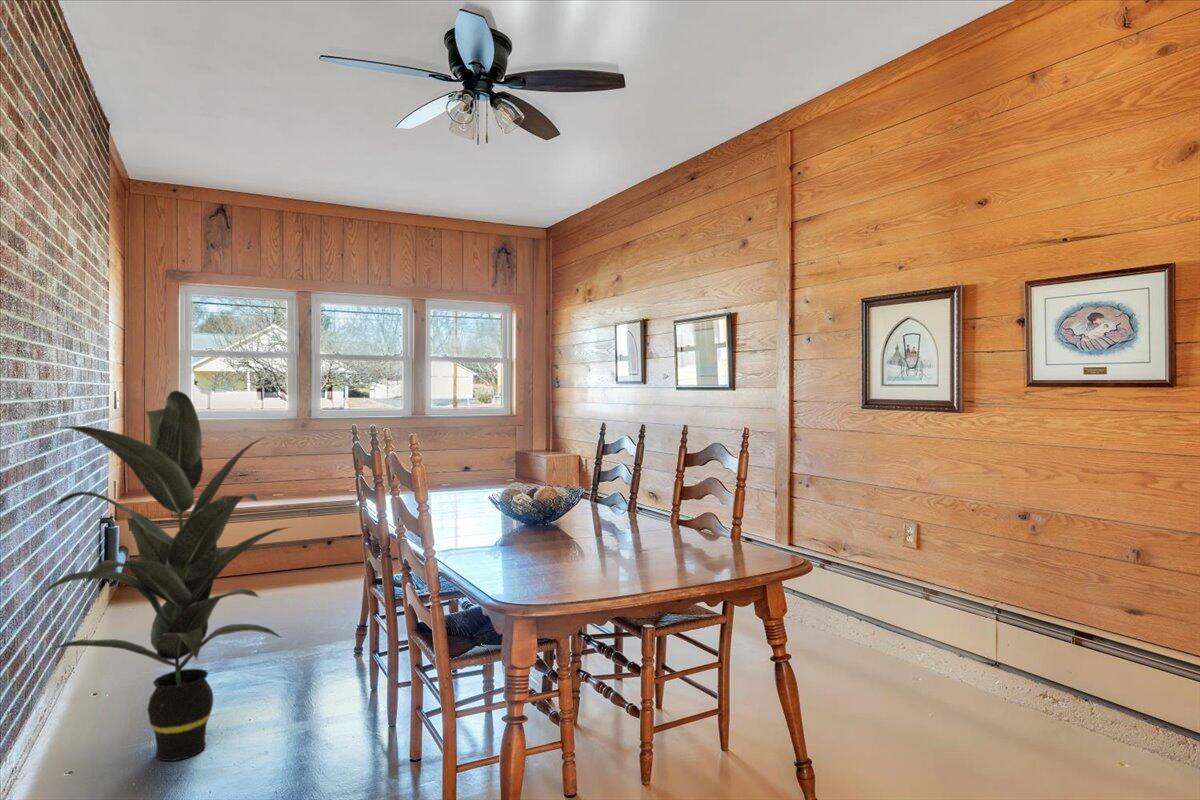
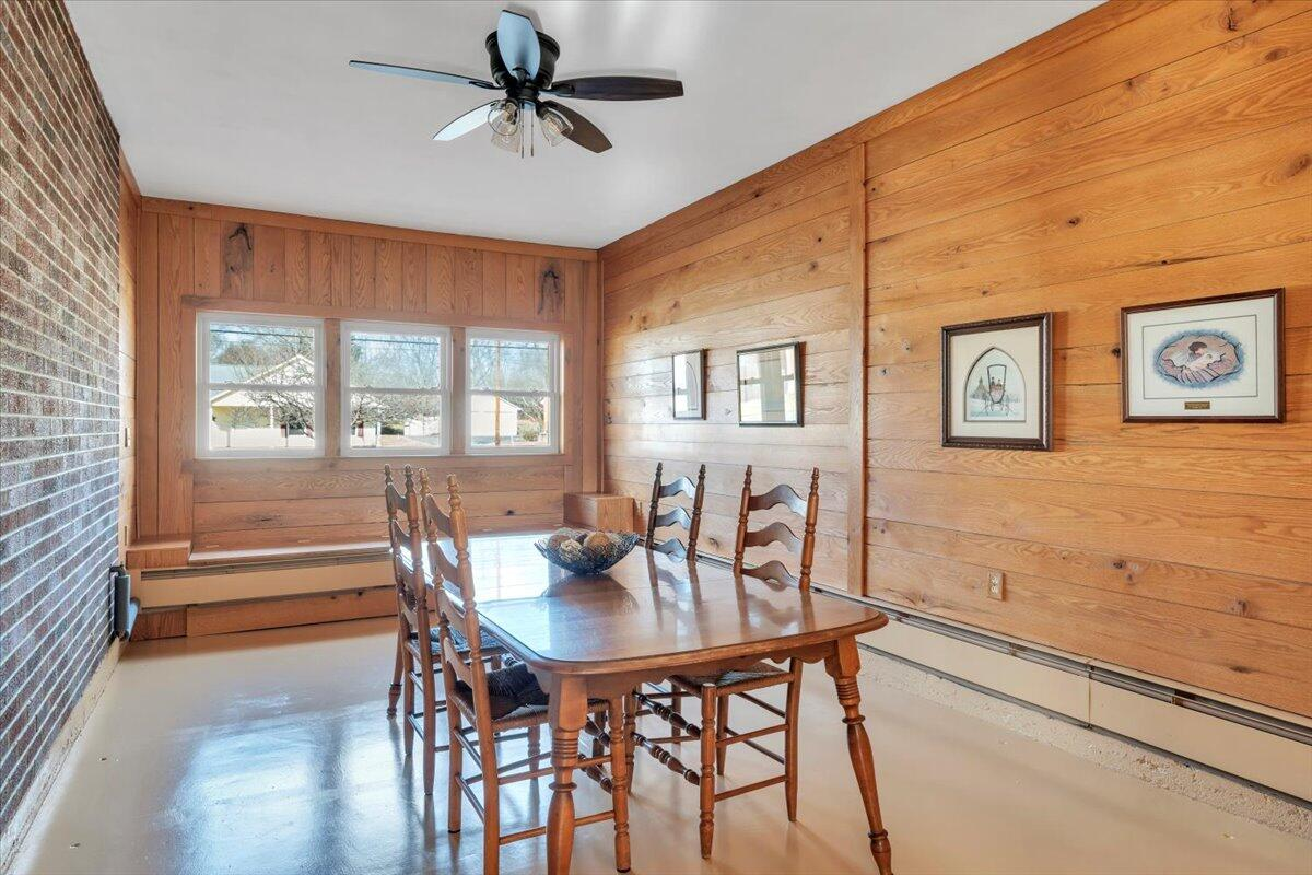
- indoor plant [33,389,291,762]
